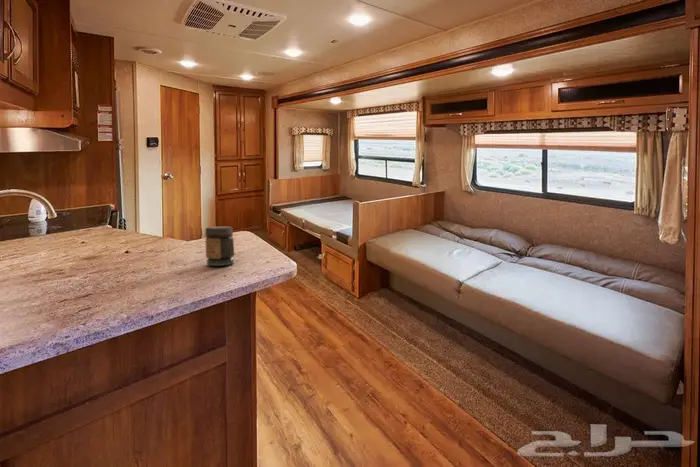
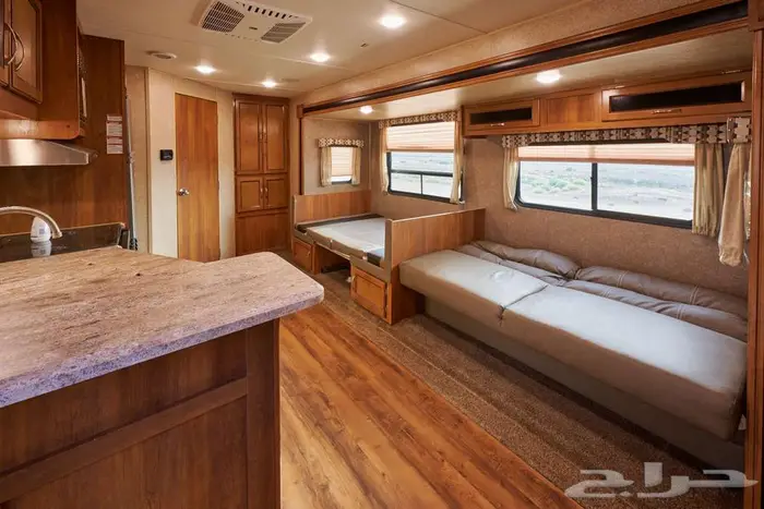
- jar [204,226,235,267]
